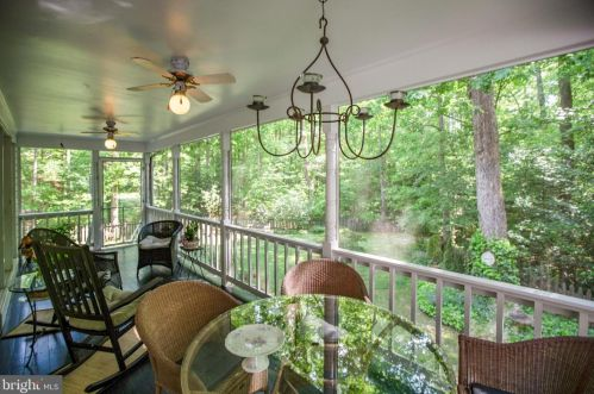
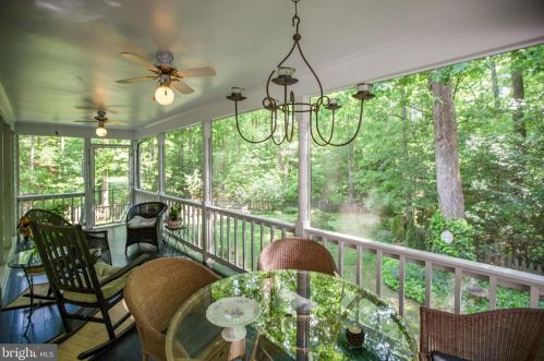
+ candle [343,325,366,349]
